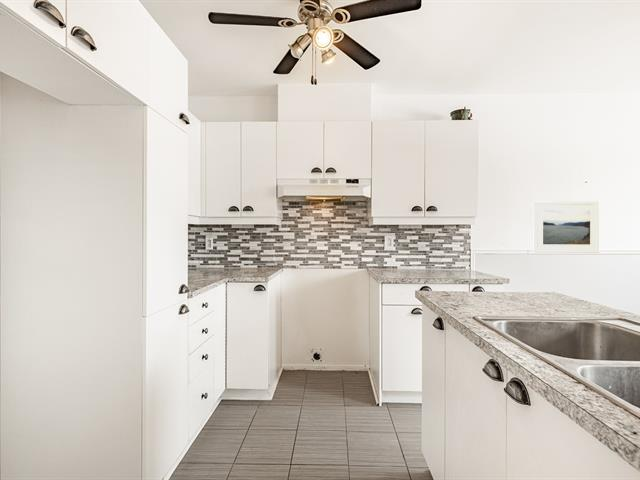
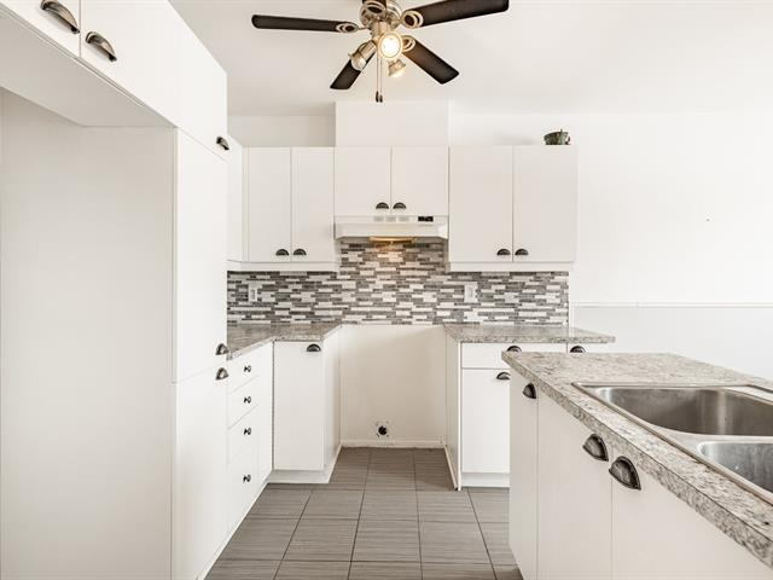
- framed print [532,200,600,254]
